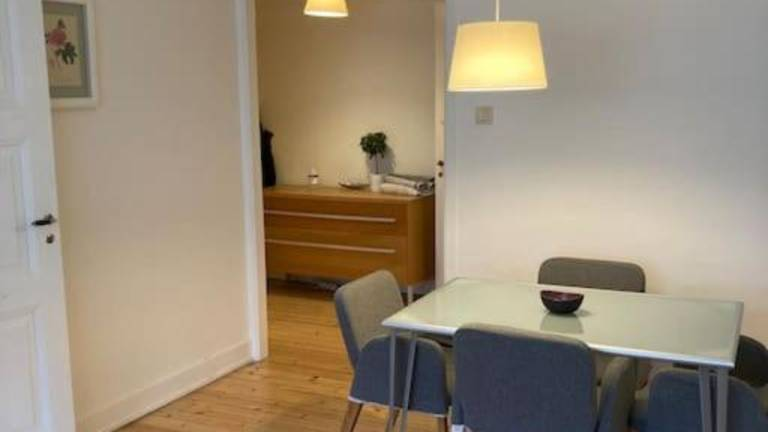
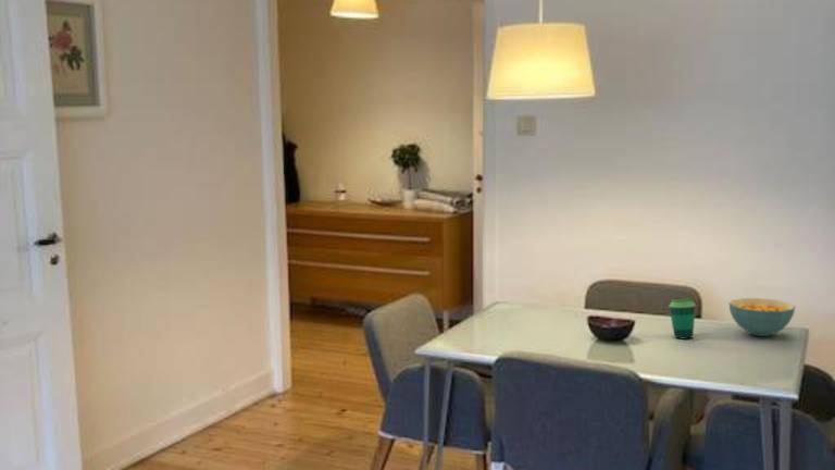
+ cup [668,297,696,341]
+ cereal bowl [728,297,797,337]
